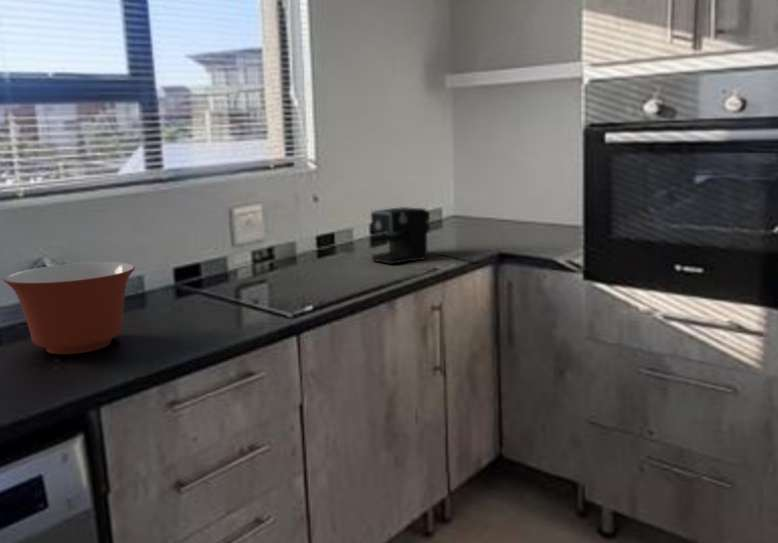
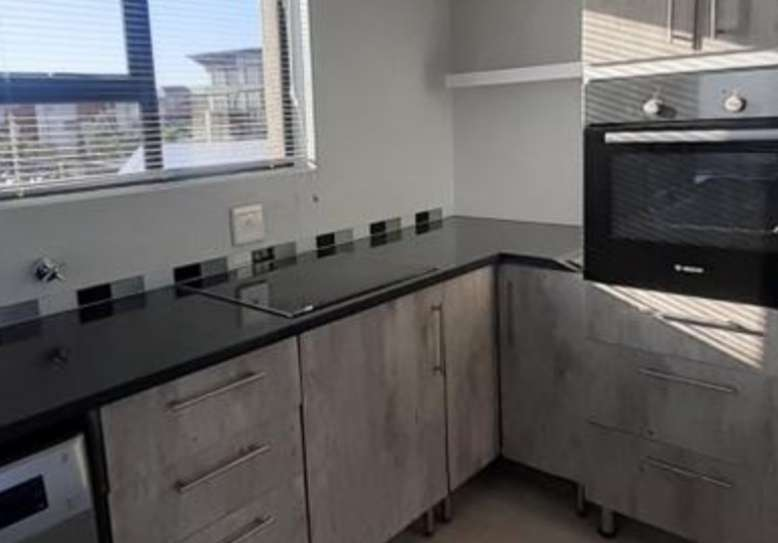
- mixing bowl [3,261,136,355]
- coffee maker [366,206,475,265]
